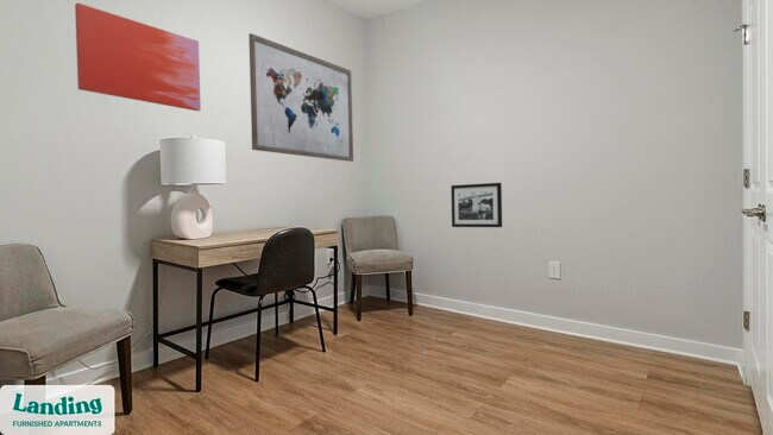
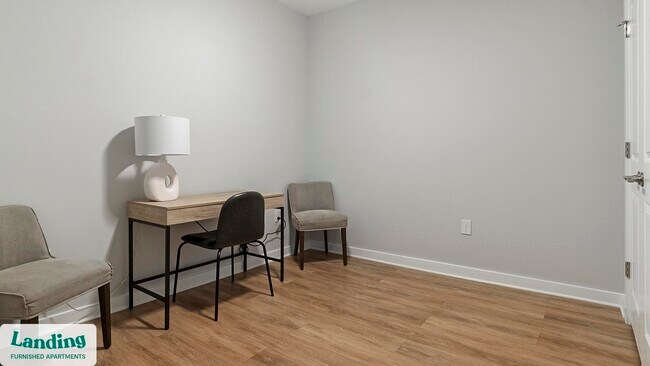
- picture frame [450,182,503,228]
- wall art [247,32,354,163]
- wall art [74,1,202,112]
